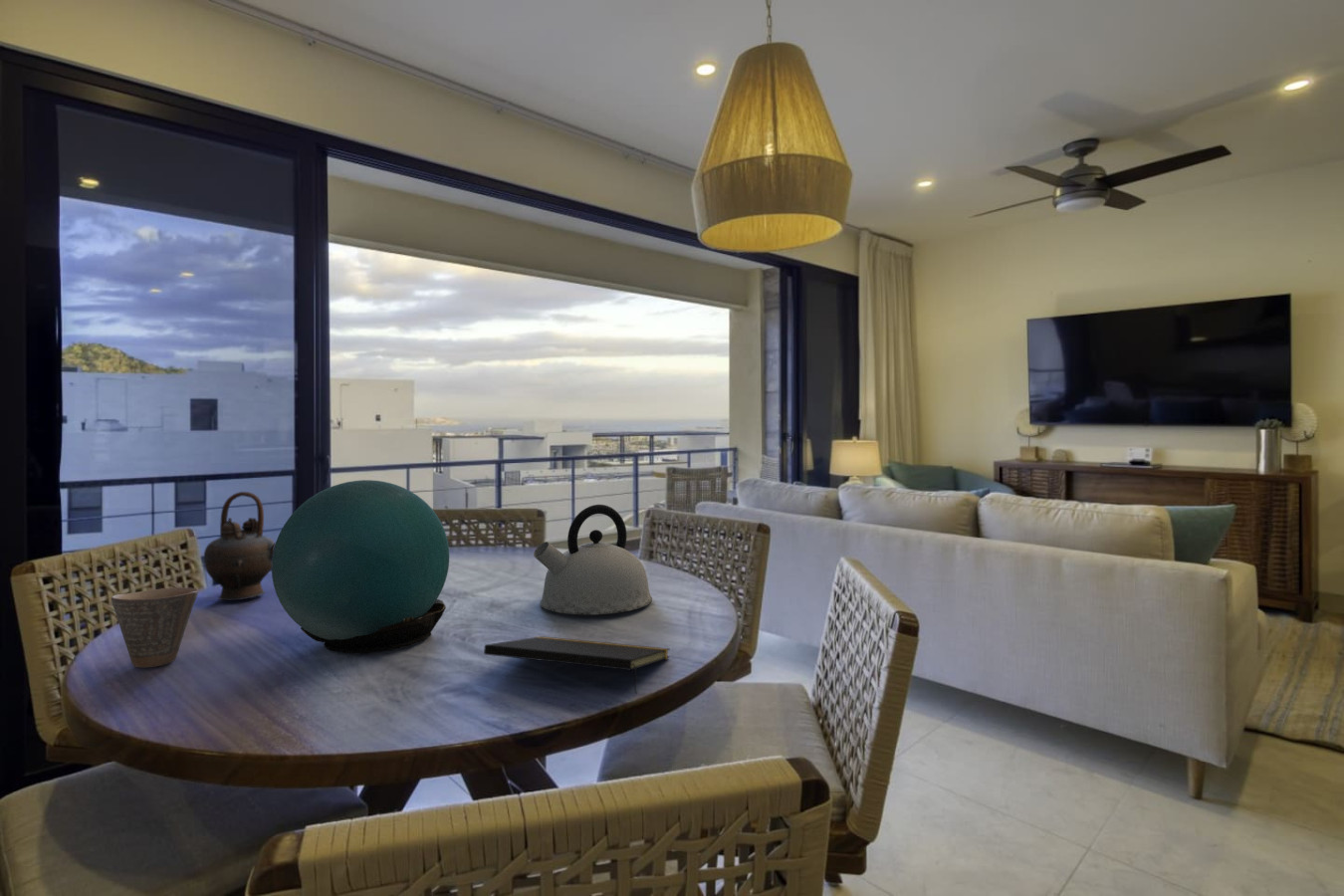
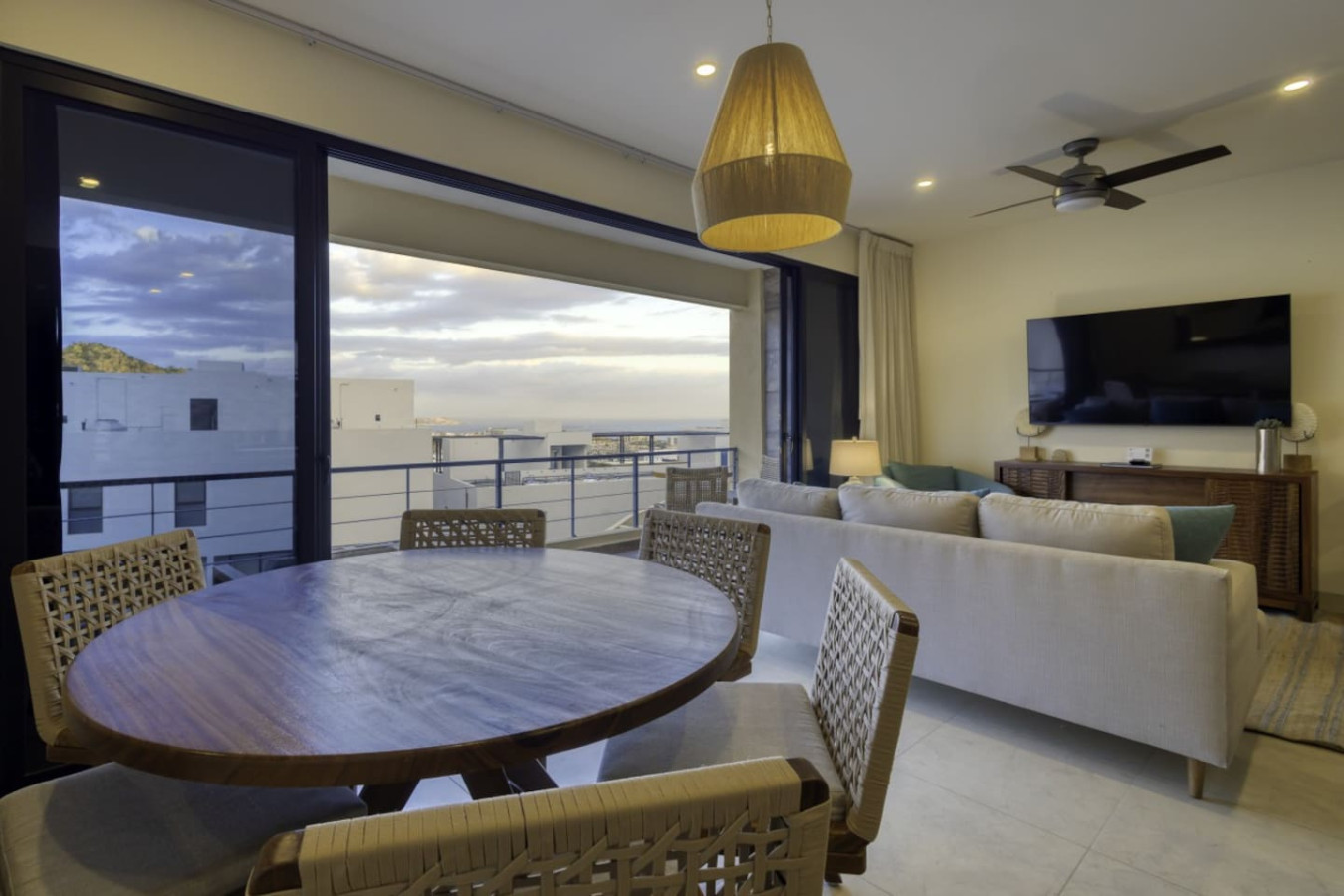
- kettle [533,504,653,615]
- teapot [203,491,276,601]
- decorative orb [271,479,450,655]
- cup [111,586,199,669]
- notepad [483,635,671,695]
